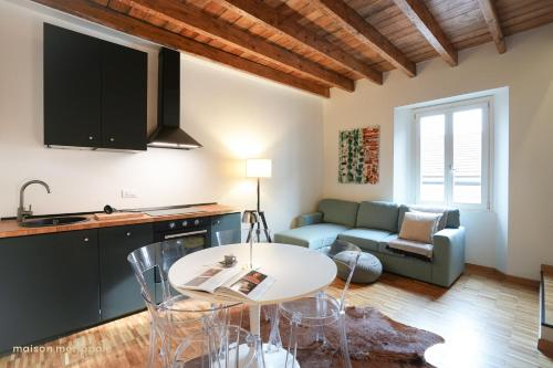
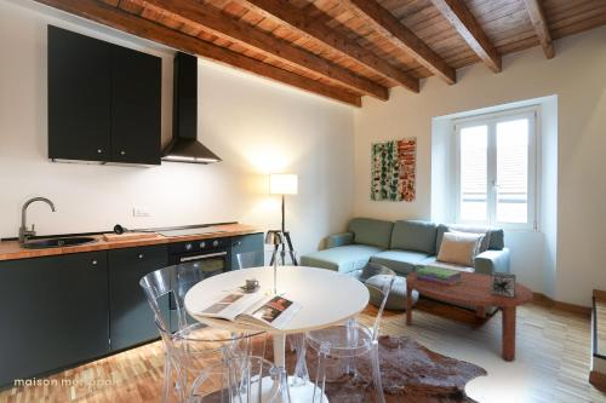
+ coffee table [405,269,534,362]
+ decorative box [490,271,516,298]
+ stack of books [417,265,463,286]
